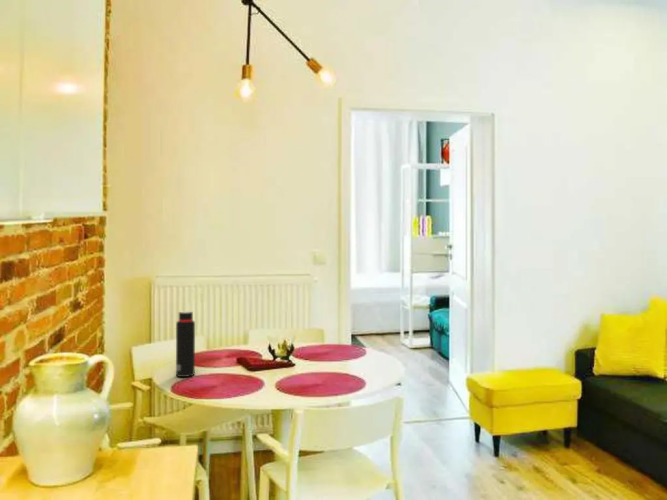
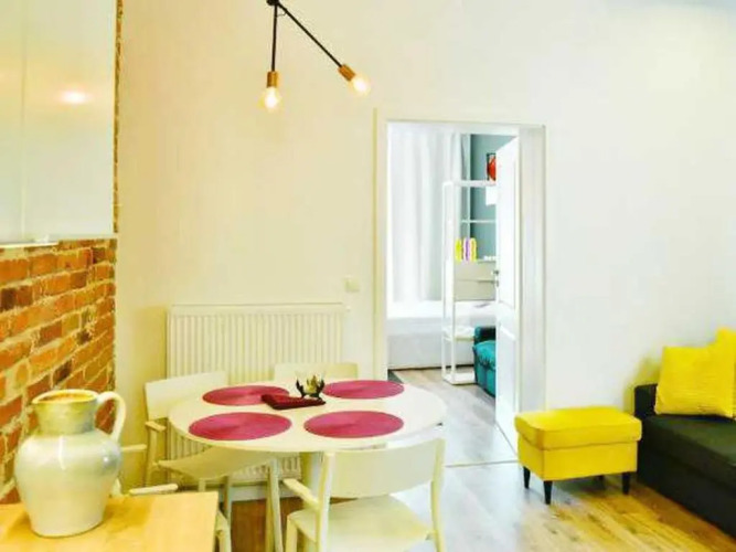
- water bottle [175,310,196,378]
